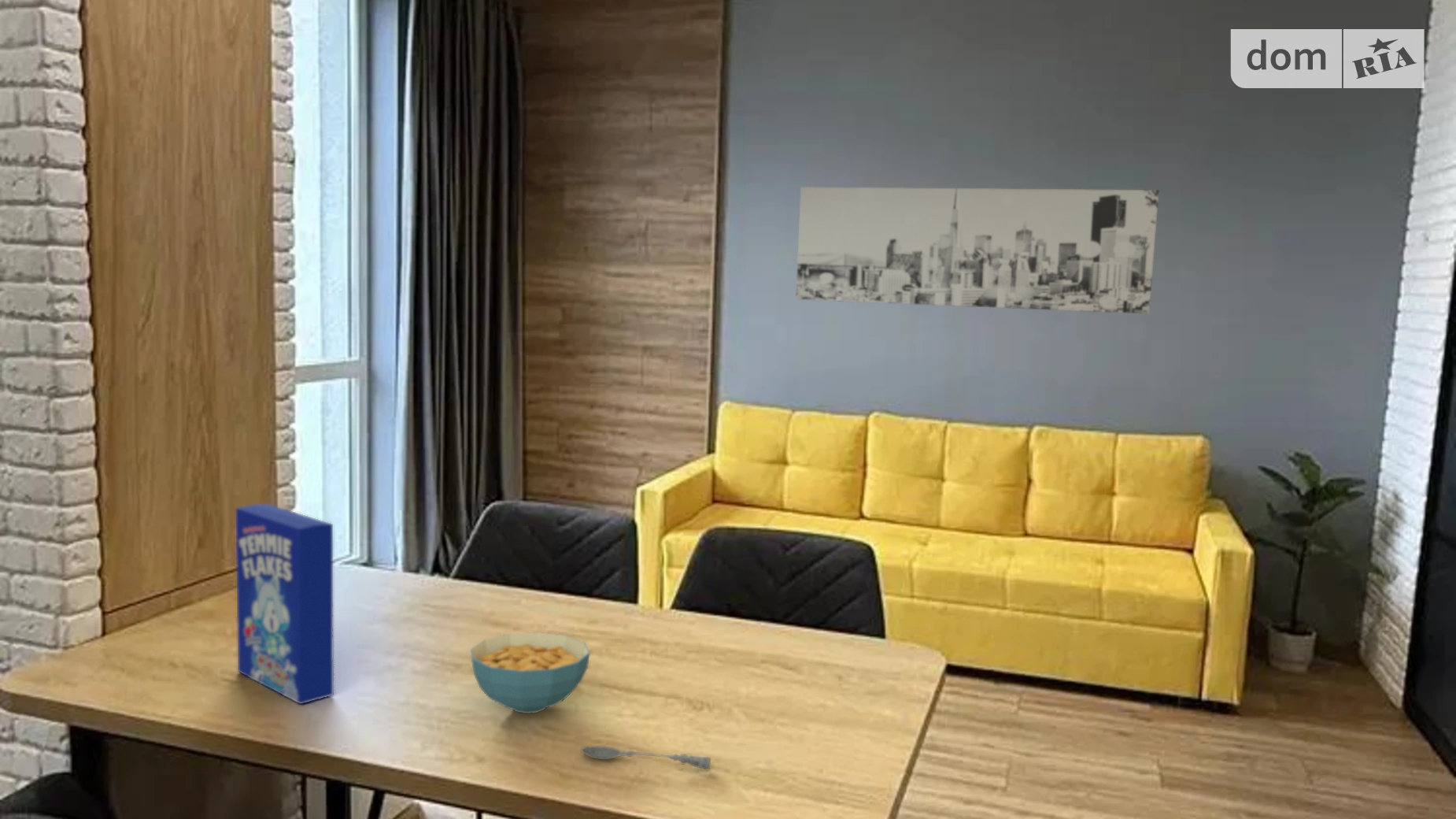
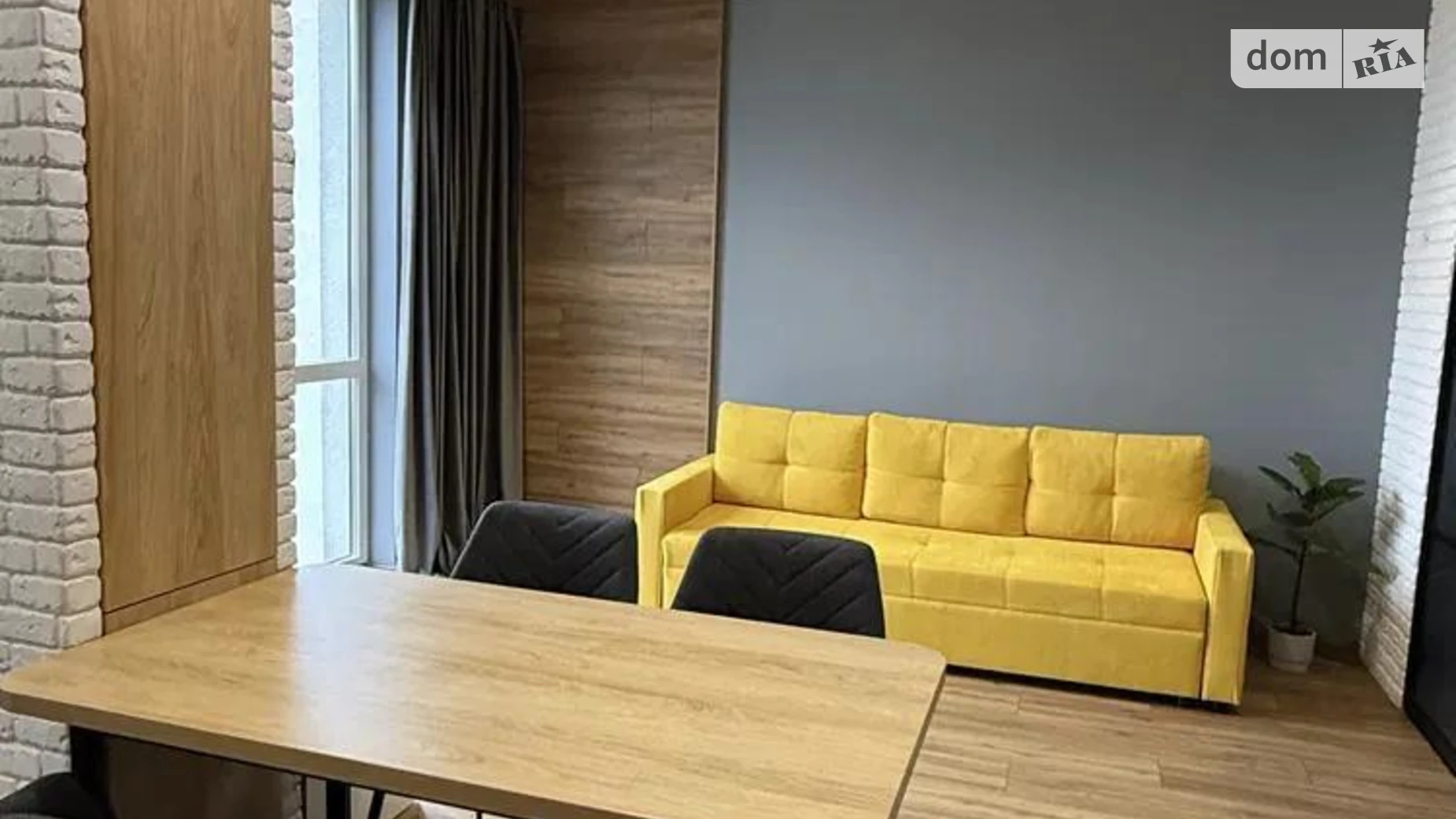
- wall art [795,186,1160,314]
- cereal box [235,503,334,705]
- soupspoon [580,745,711,771]
- cereal bowl [470,632,591,714]
